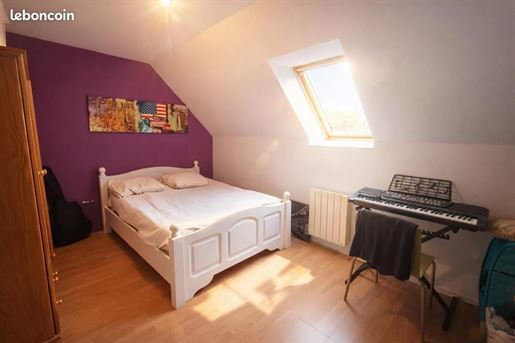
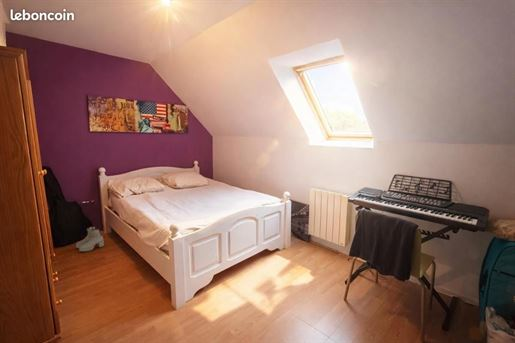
+ boots [75,226,105,253]
